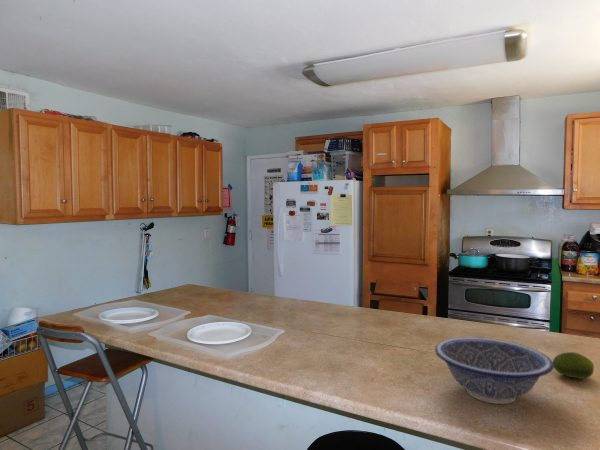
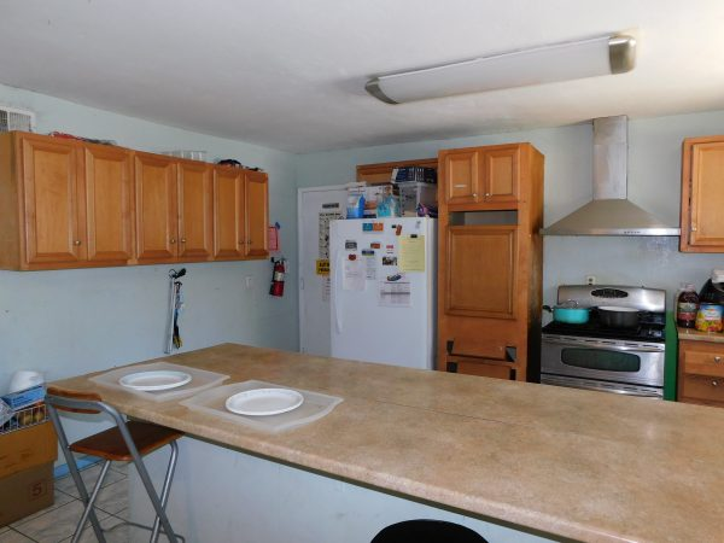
- decorative bowl [434,336,554,405]
- fruit [552,351,595,380]
